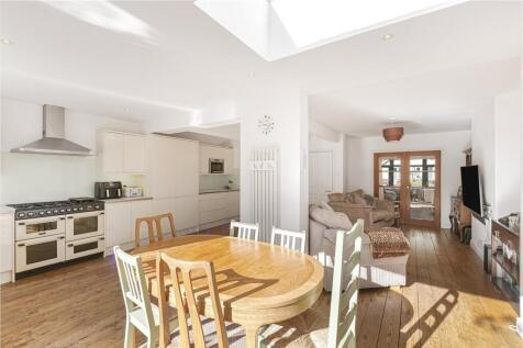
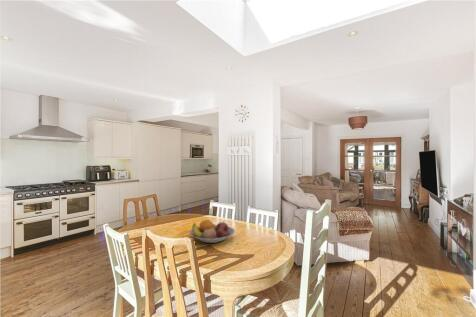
+ fruit bowl [189,219,236,244]
